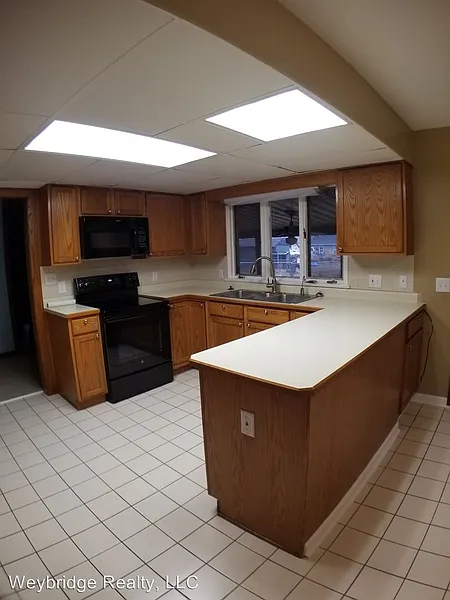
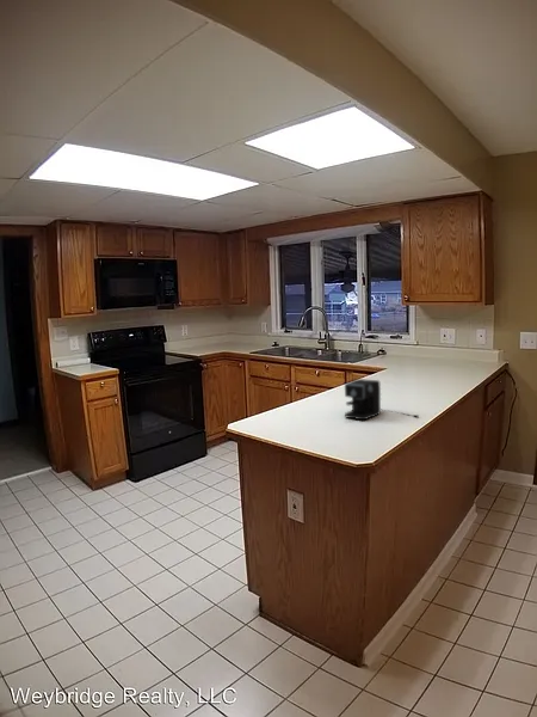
+ coffee maker [344,378,420,421]
